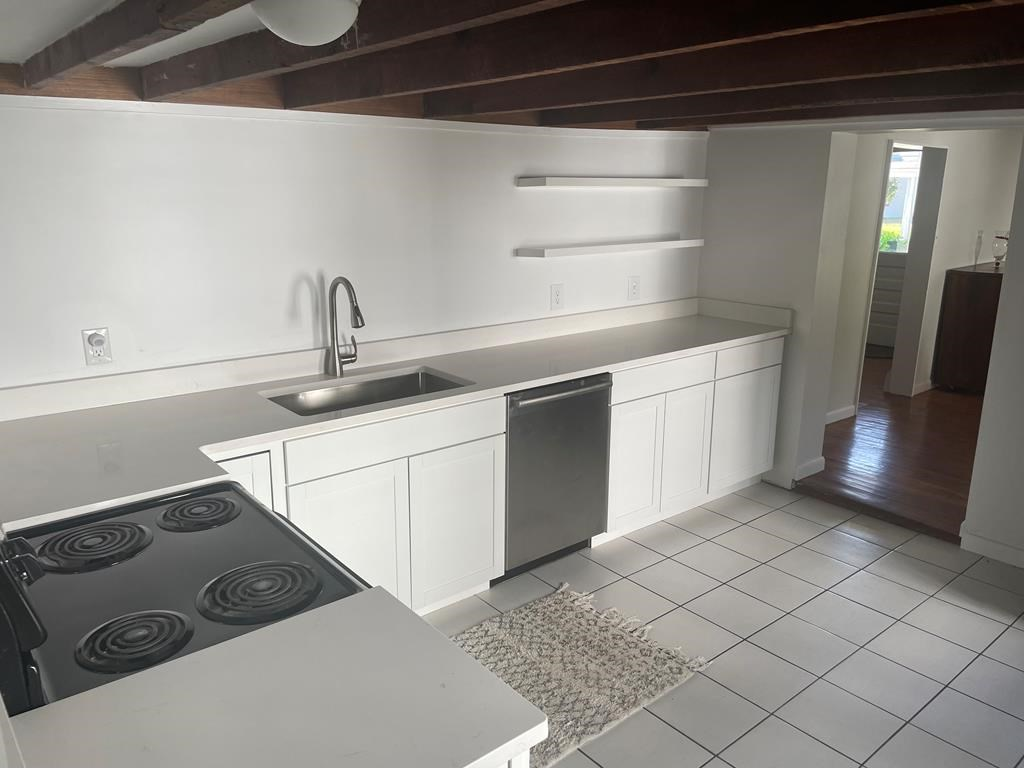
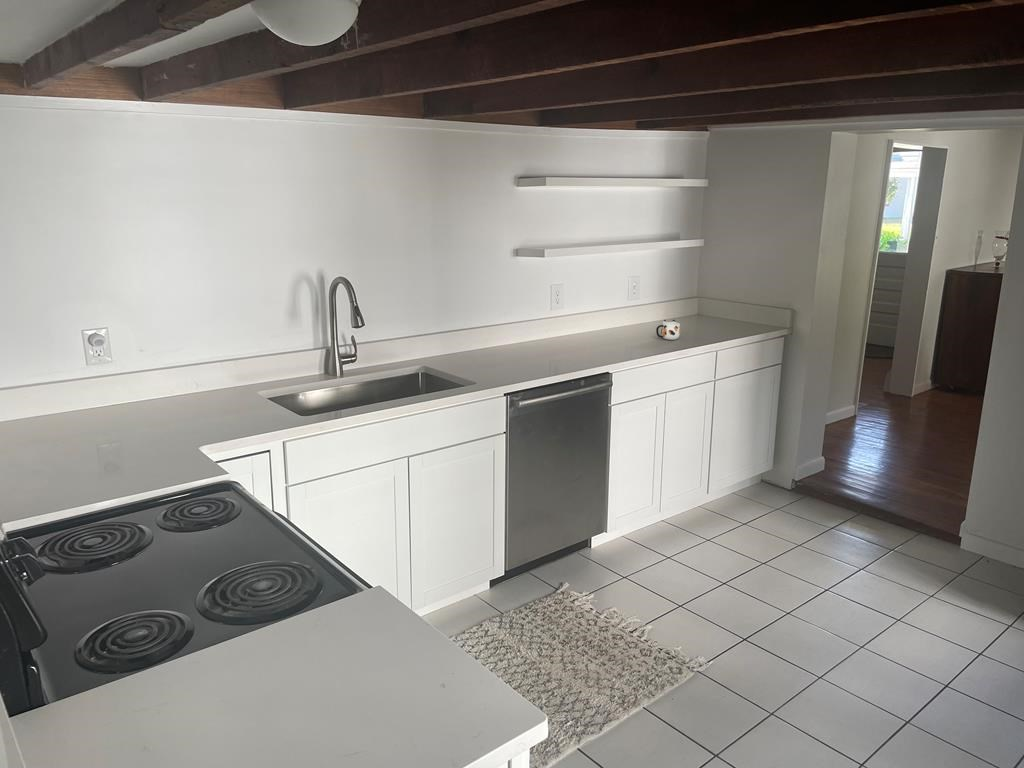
+ mug [655,319,681,341]
